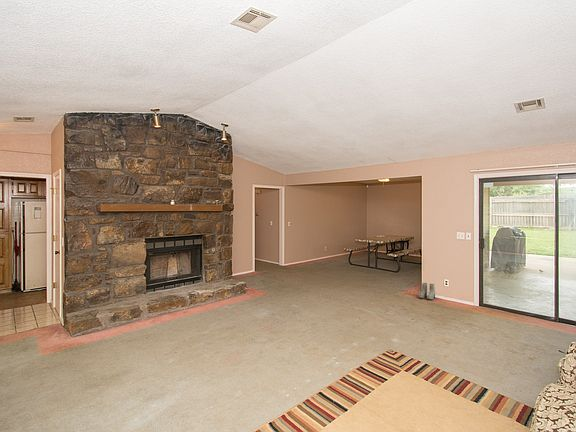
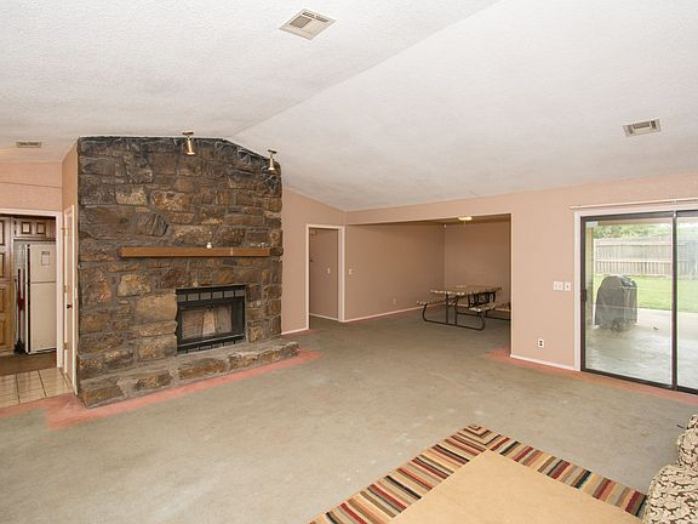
- boots [418,282,436,300]
